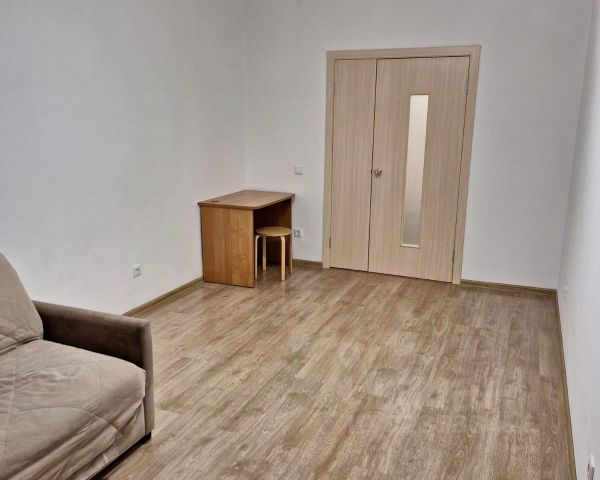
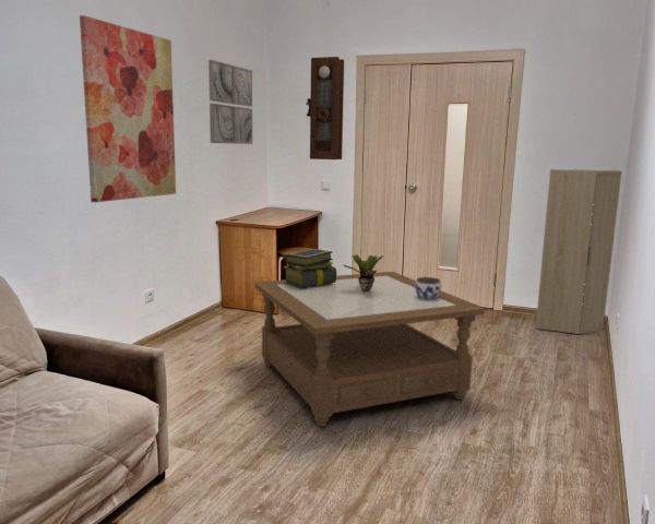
+ stack of books [283,248,337,288]
+ cabinet [535,168,623,335]
+ potted plant [342,253,385,291]
+ wall art [79,14,177,203]
+ jar [415,276,442,300]
+ wall art [207,59,253,145]
+ pendulum clock [305,56,345,160]
+ coffee table [253,271,486,427]
